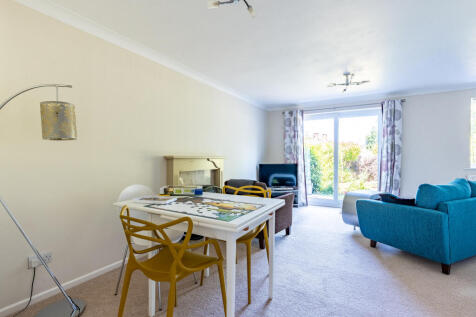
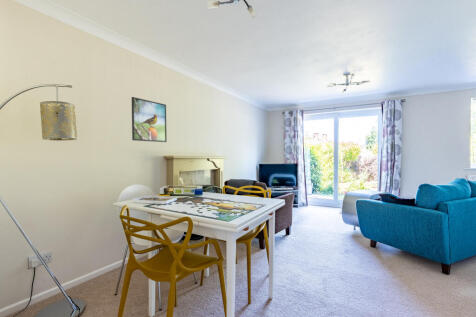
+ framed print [131,96,168,143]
